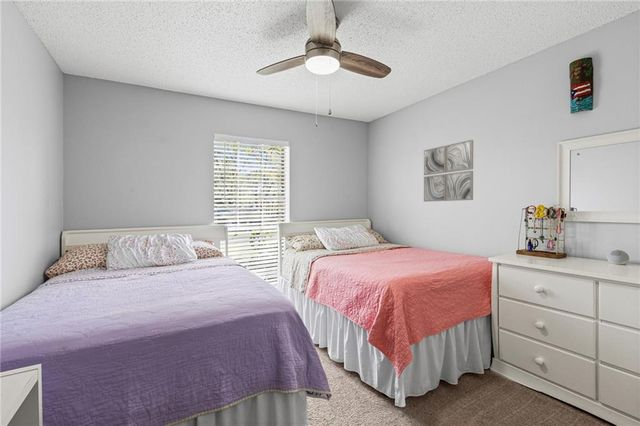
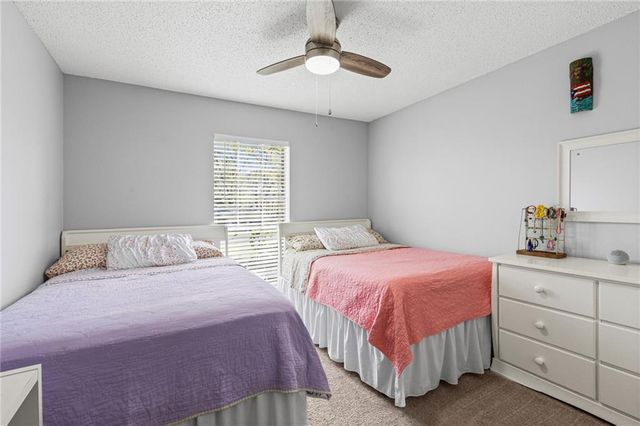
- wall art [423,139,474,203]
